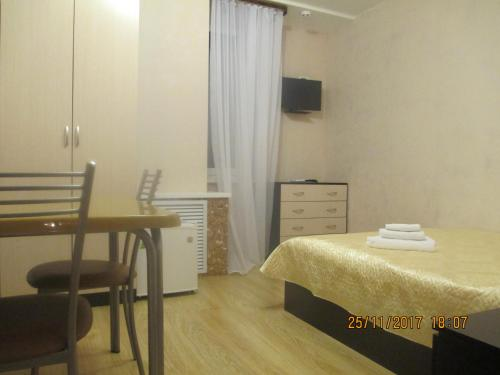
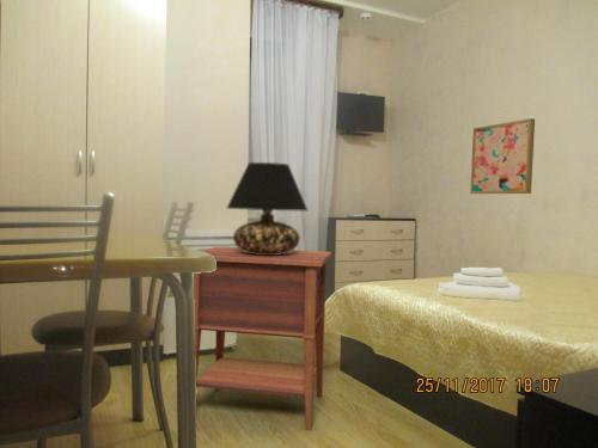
+ wall art [469,117,536,195]
+ table lamp [226,161,309,254]
+ nightstand [193,245,334,432]
